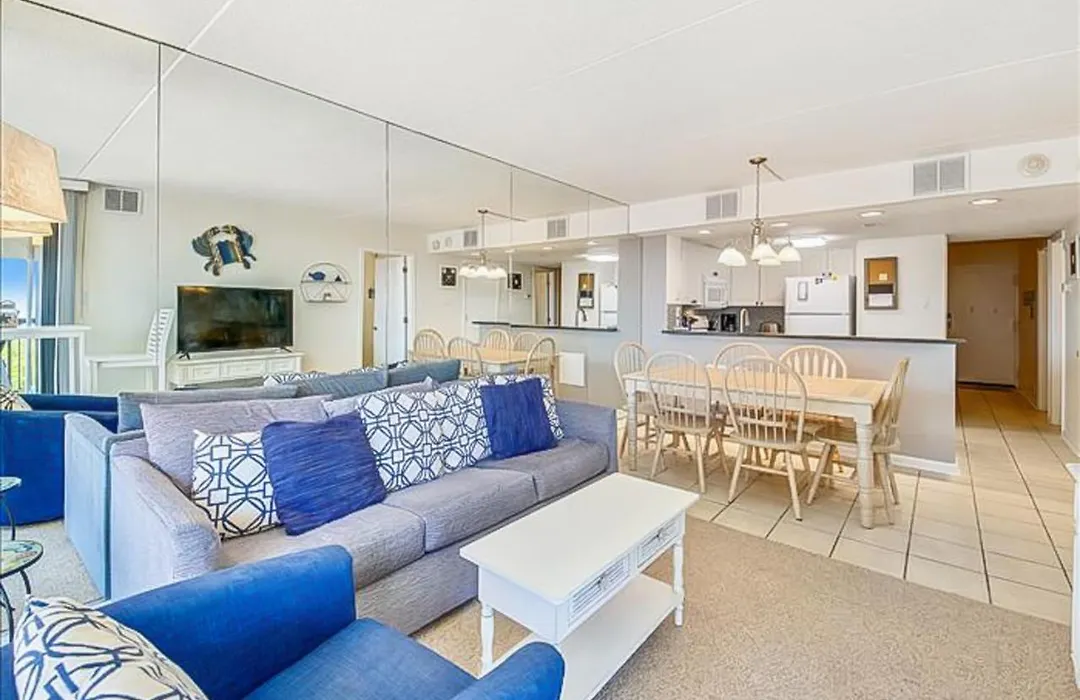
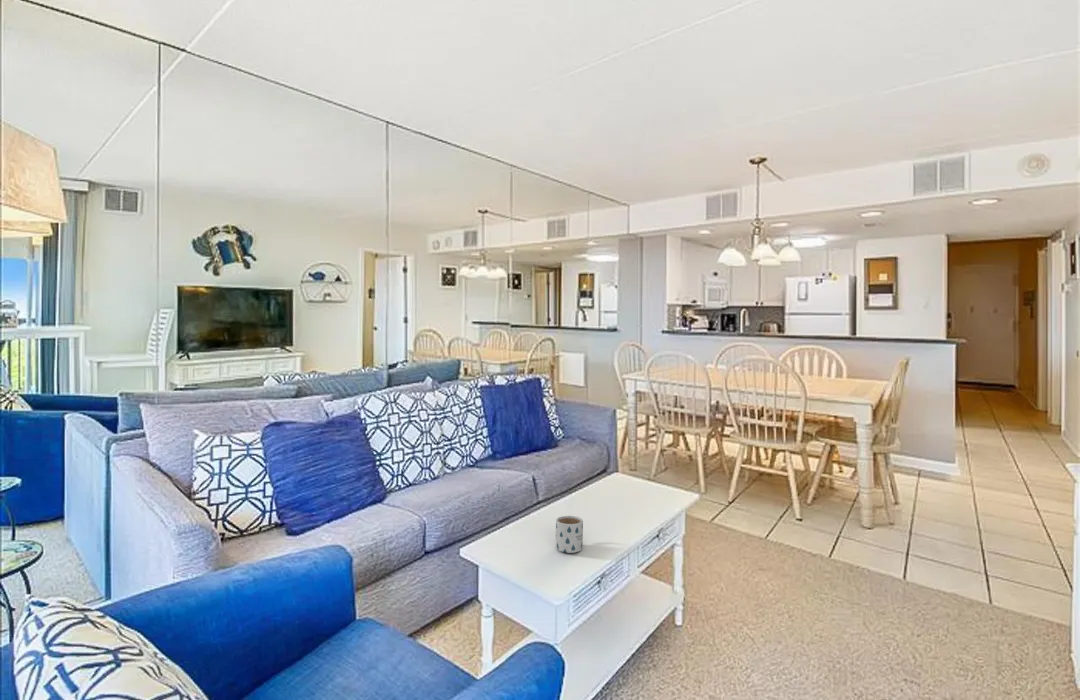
+ mug [555,515,584,554]
